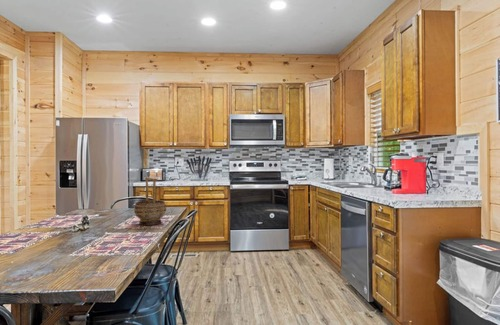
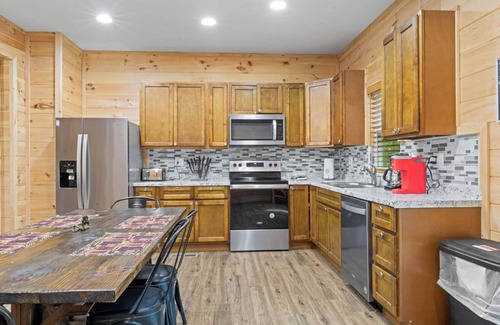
- decorative bowl [133,176,167,226]
